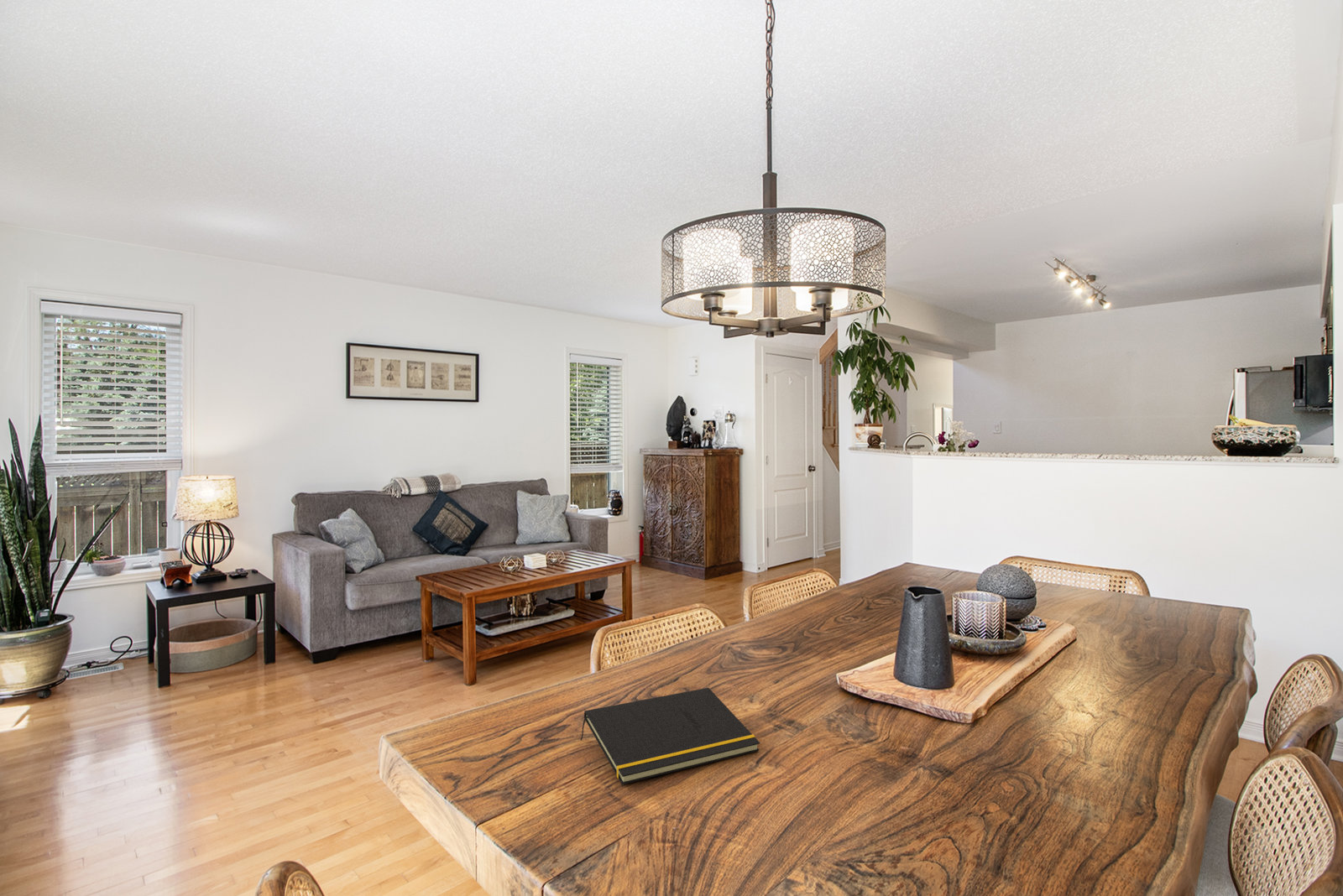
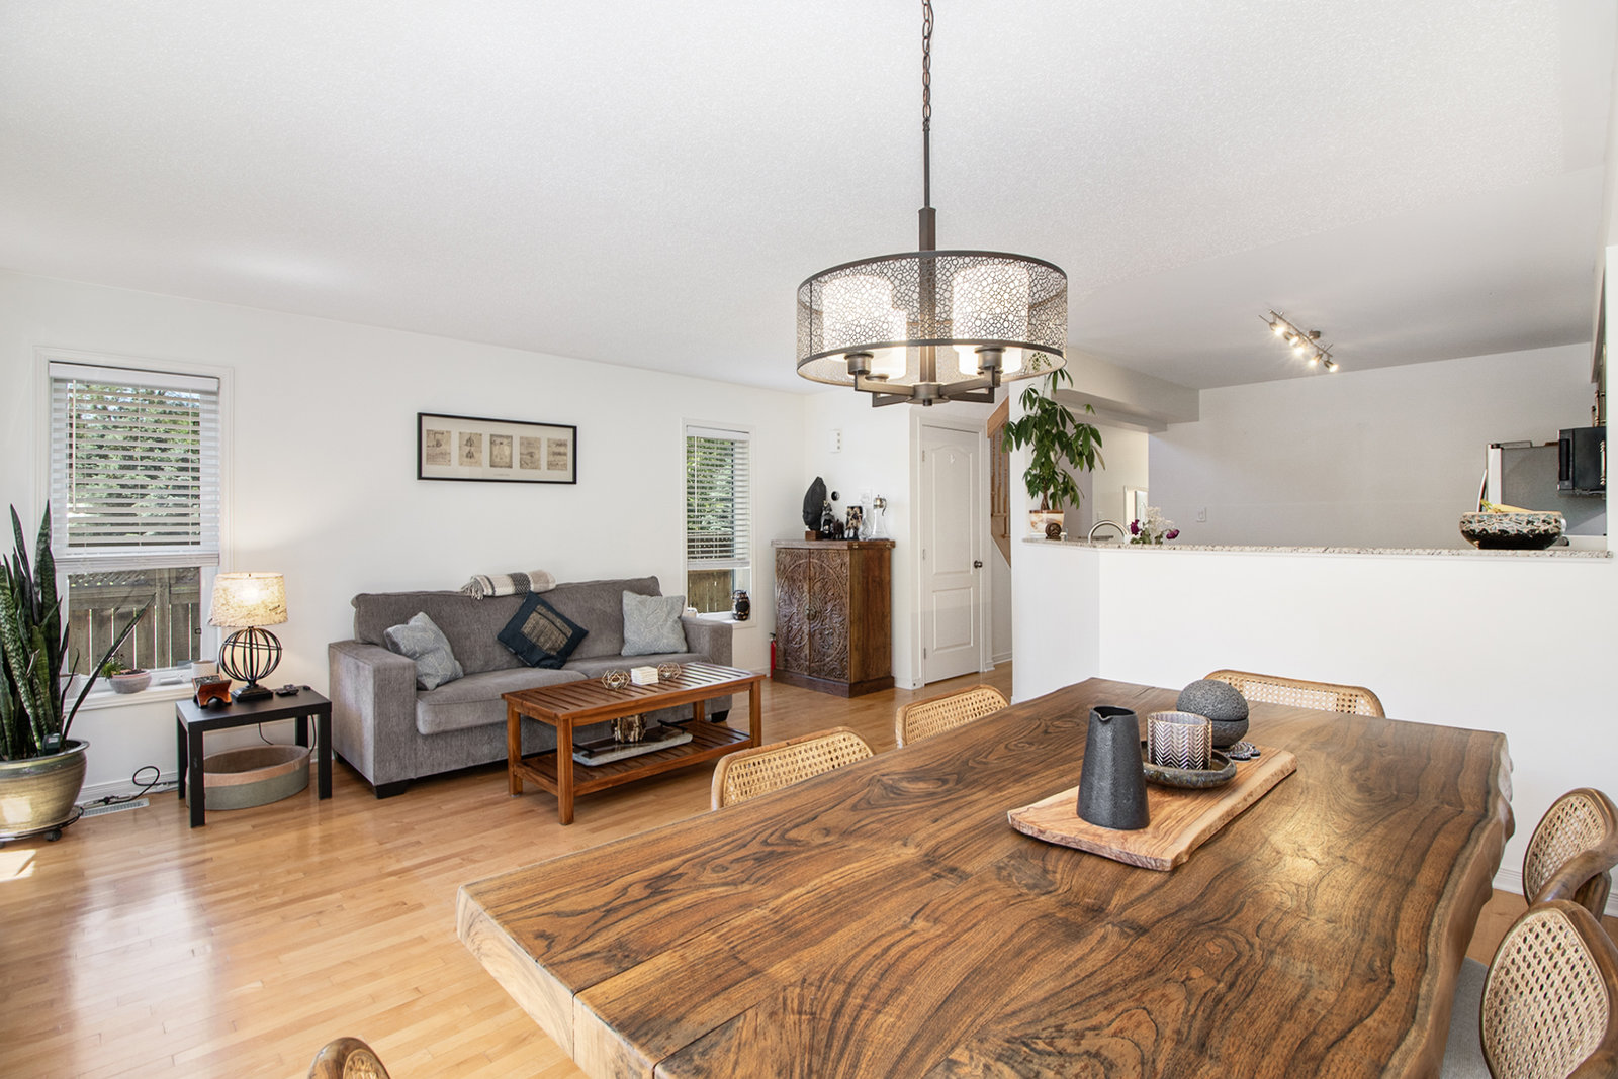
- notepad [580,687,760,785]
